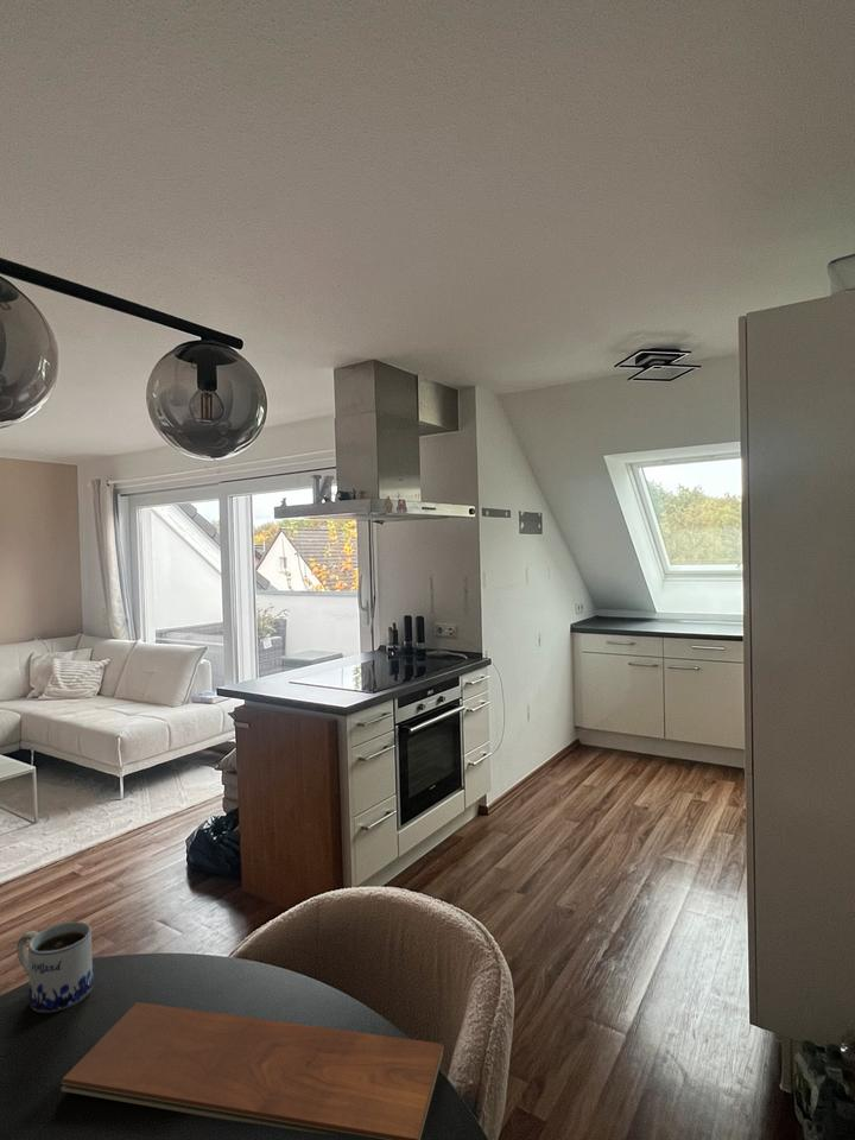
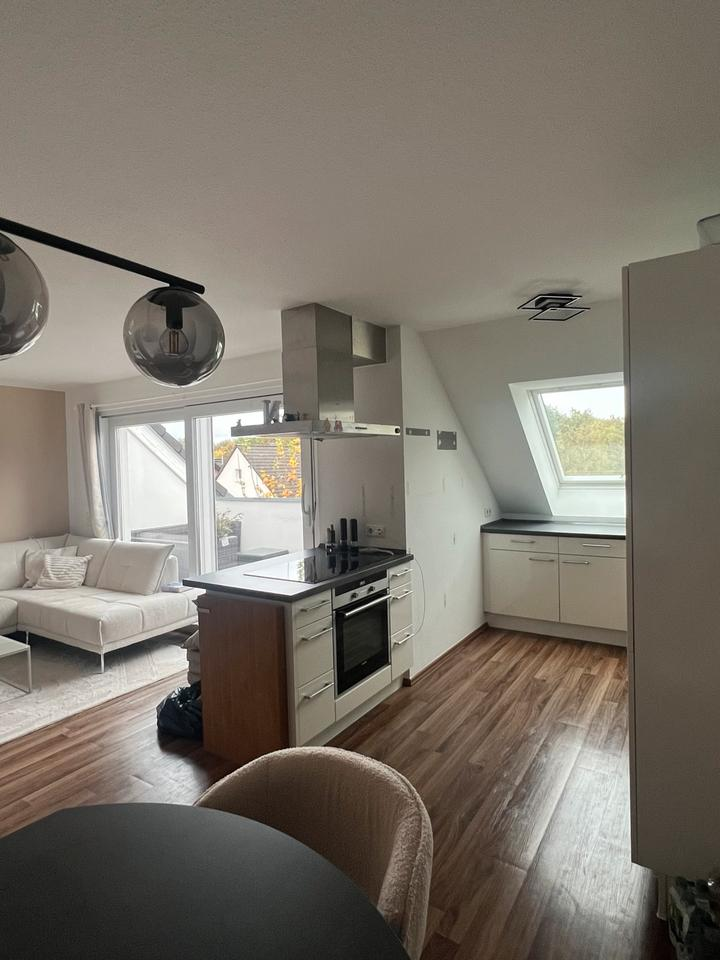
- mug [15,920,95,1013]
- chopping board [59,1001,444,1140]
